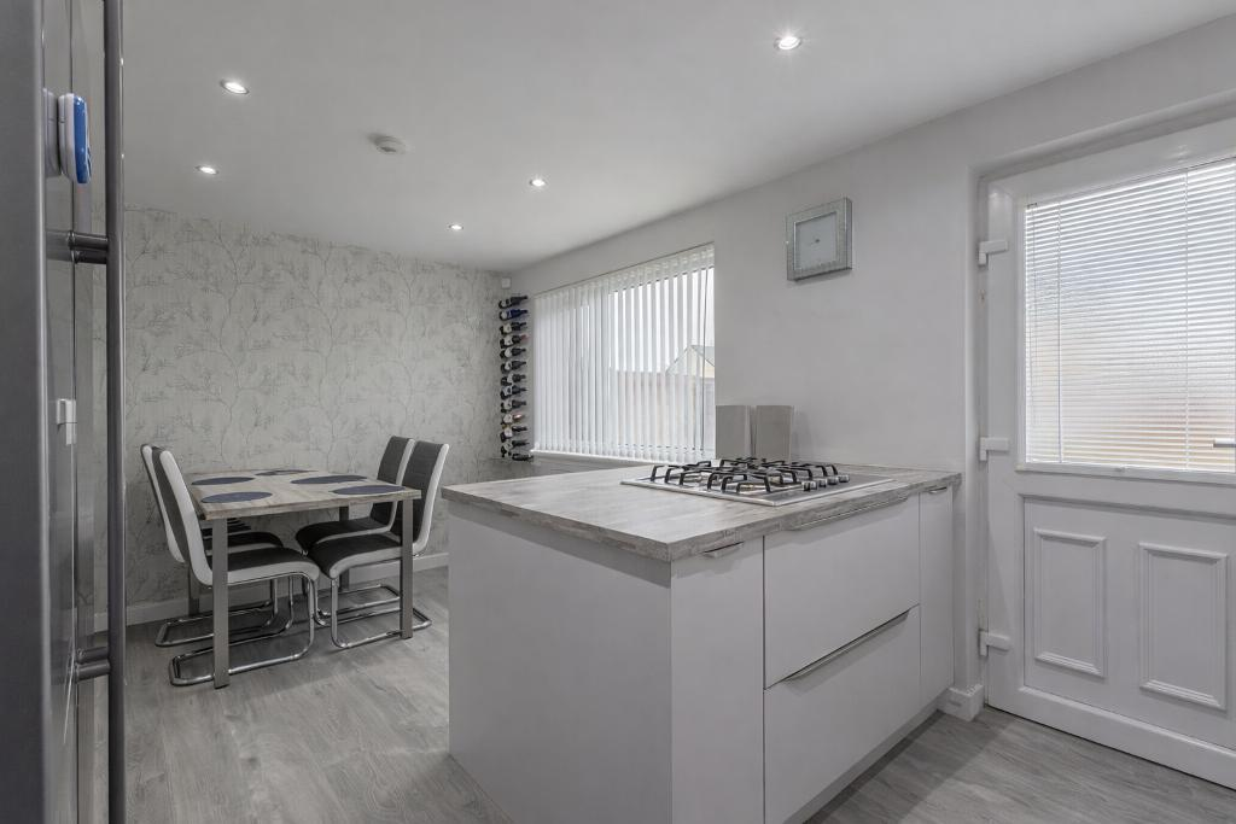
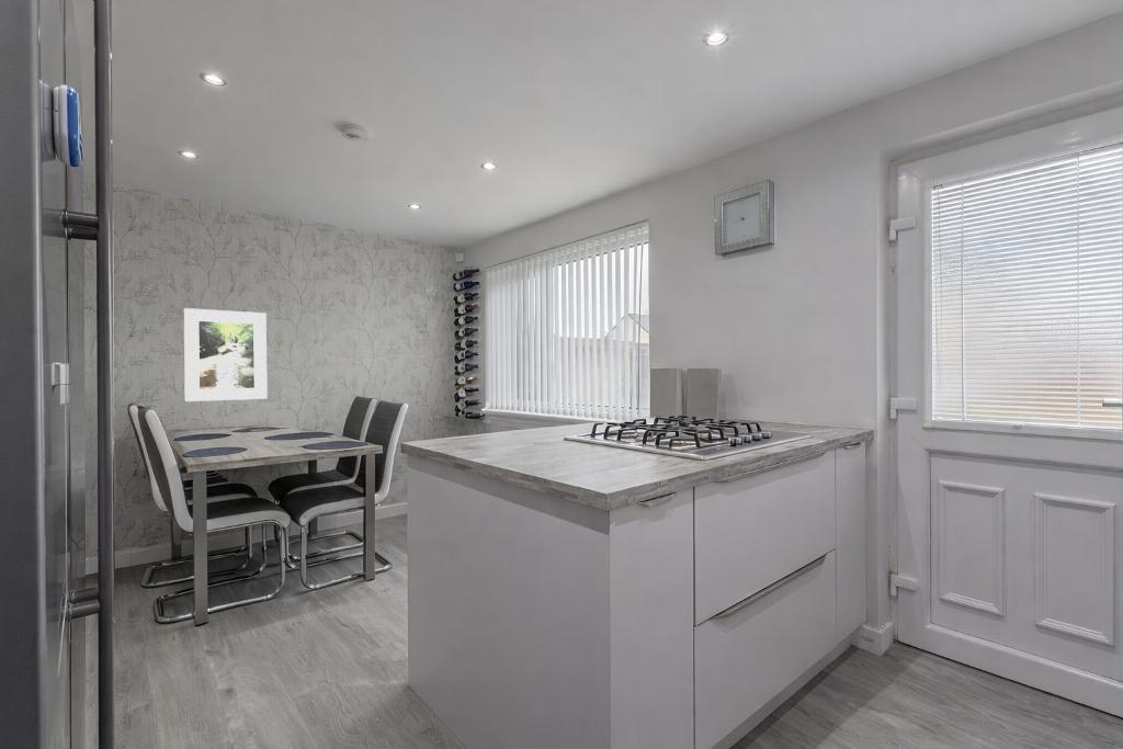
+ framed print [183,307,268,402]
